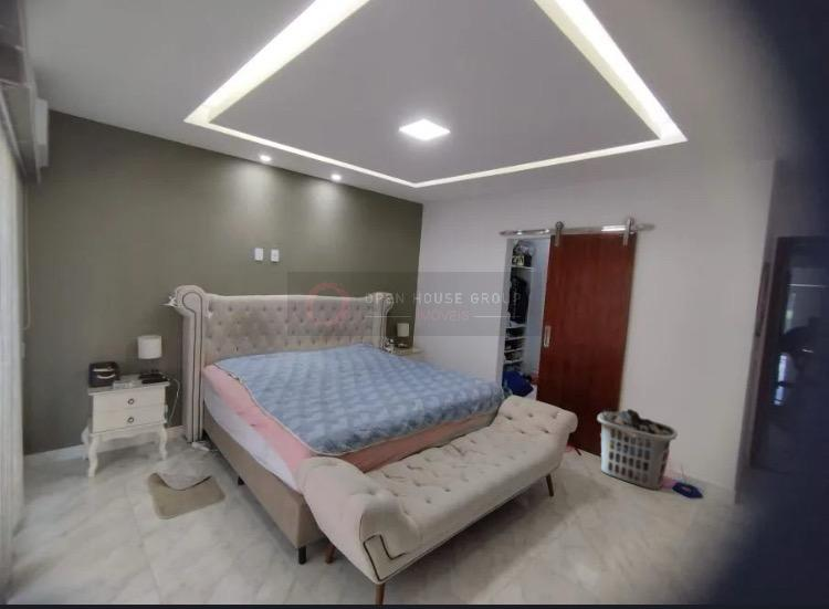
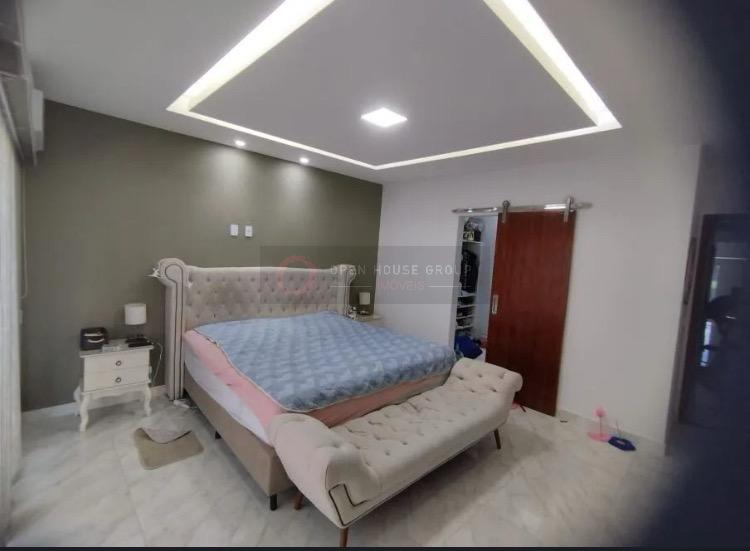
- clothes hamper [596,408,679,491]
